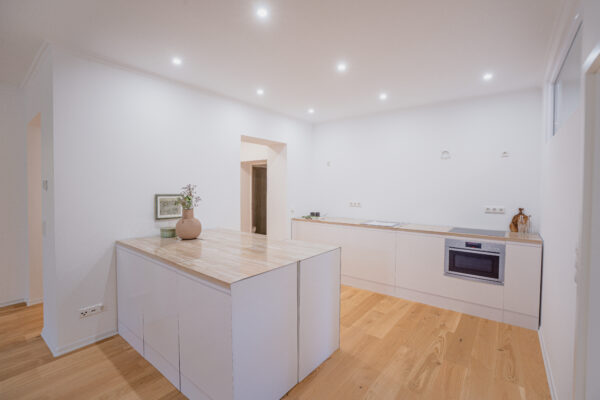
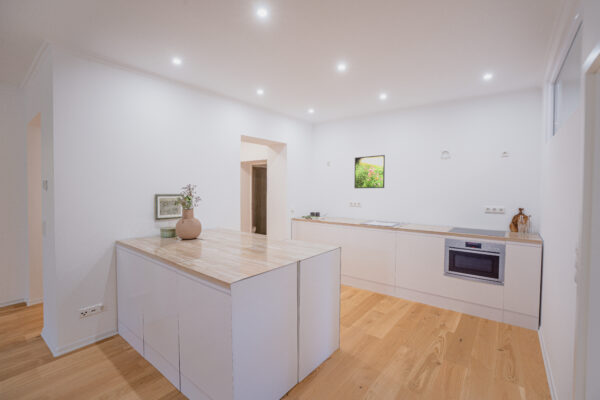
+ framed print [353,154,386,189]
